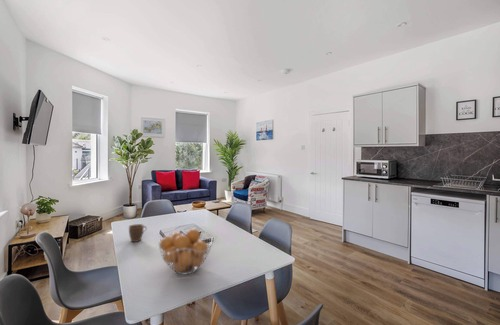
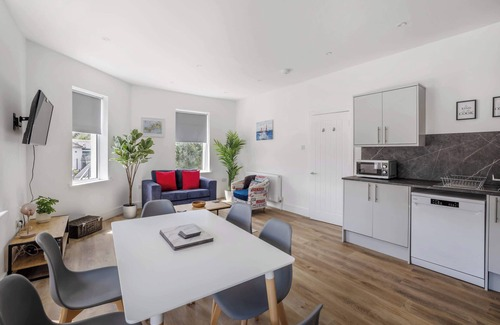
- fruit basket [157,228,214,276]
- mug [127,223,148,243]
